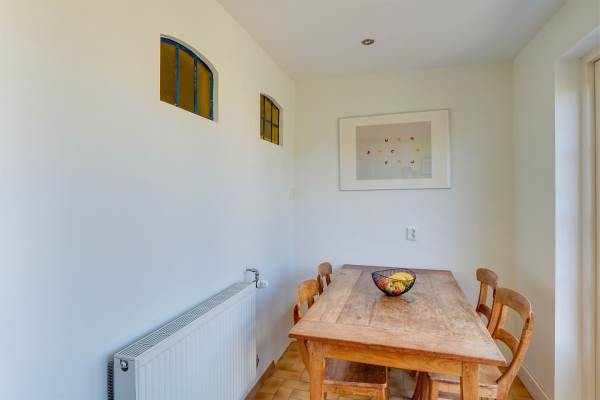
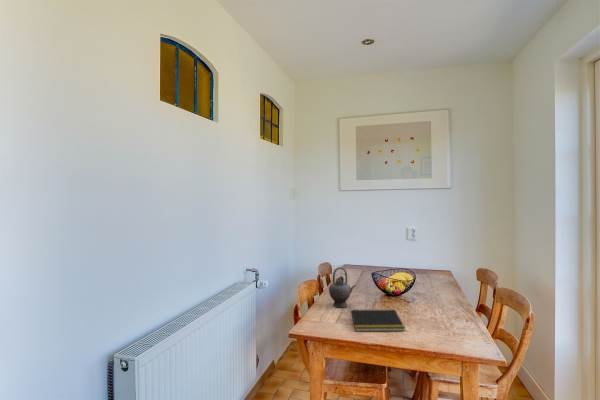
+ teapot [328,266,357,308]
+ notepad [348,309,406,332]
